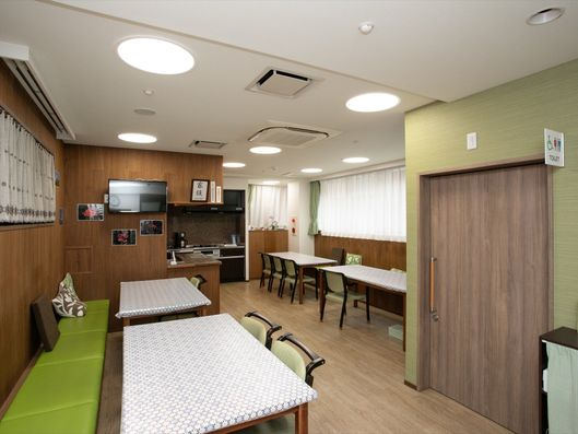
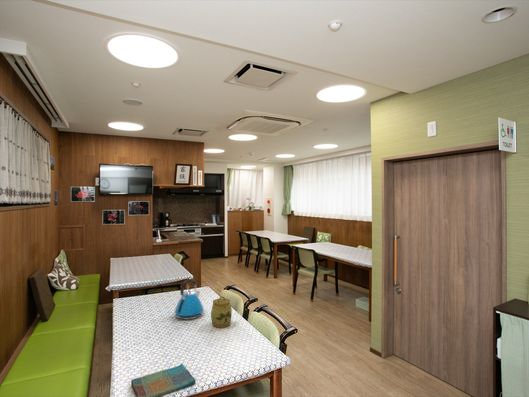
+ jar [210,295,233,329]
+ kettle [174,278,205,320]
+ dish towel [130,363,196,397]
